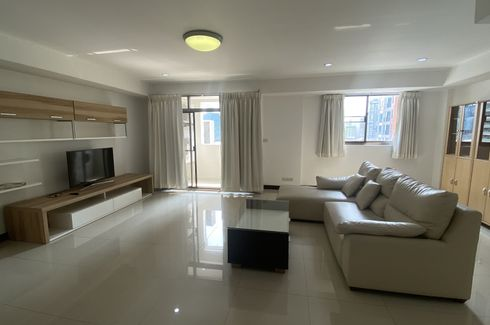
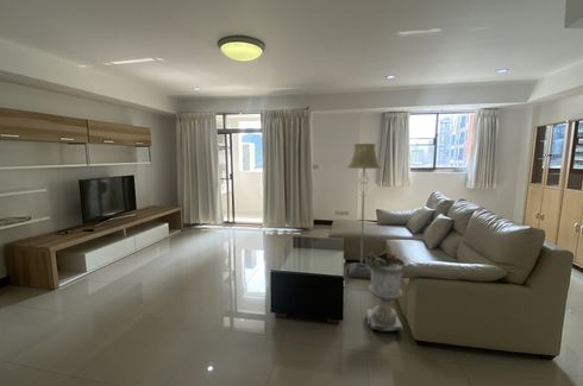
+ planter [363,248,407,333]
+ floor lamp [346,143,383,279]
